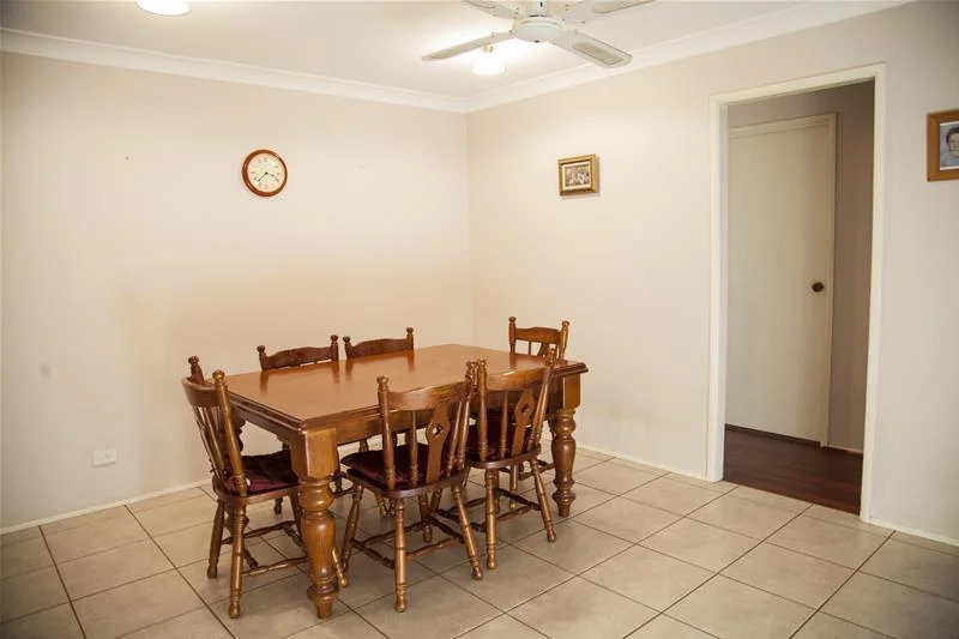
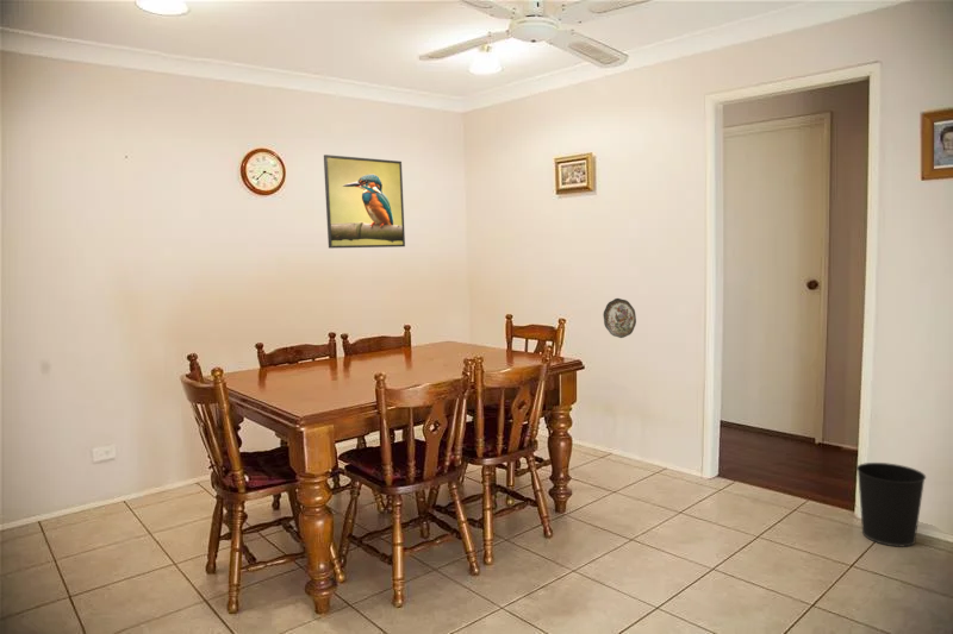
+ decorative plate [602,297,637,339]
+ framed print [323,153,406,250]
+ wastebasket [855,462,927,548]
